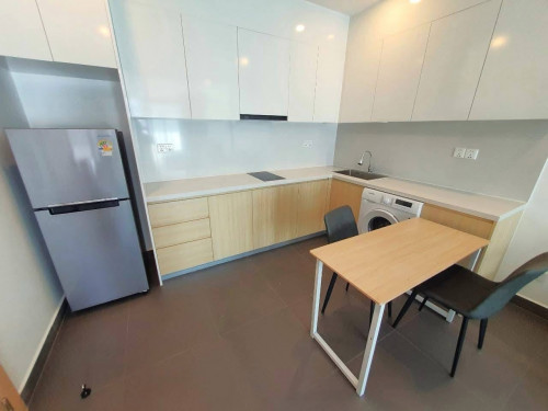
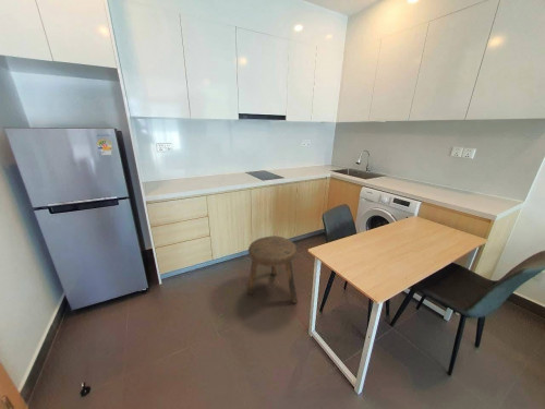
+ stool [246,234,299,304]
